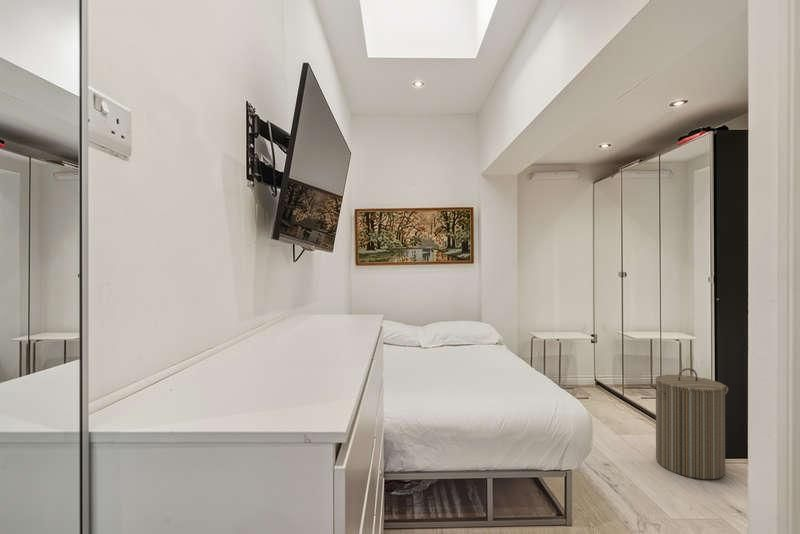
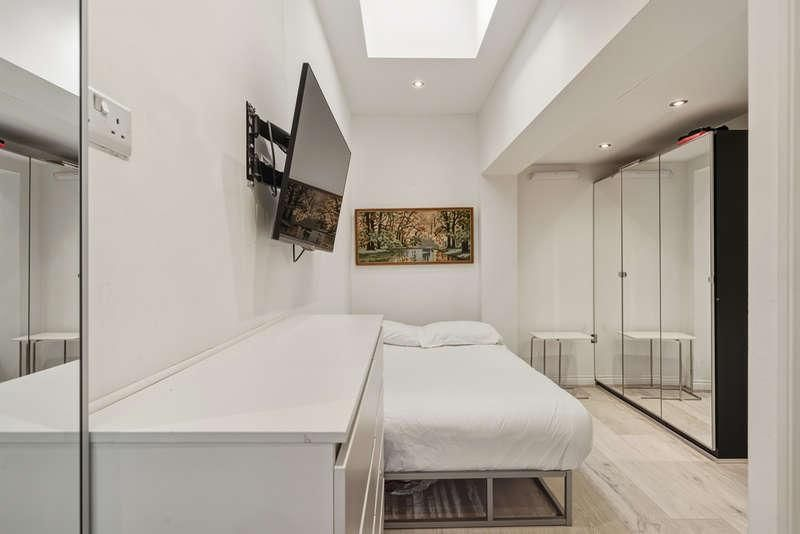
- laundry hamper [650,367,729,480]
